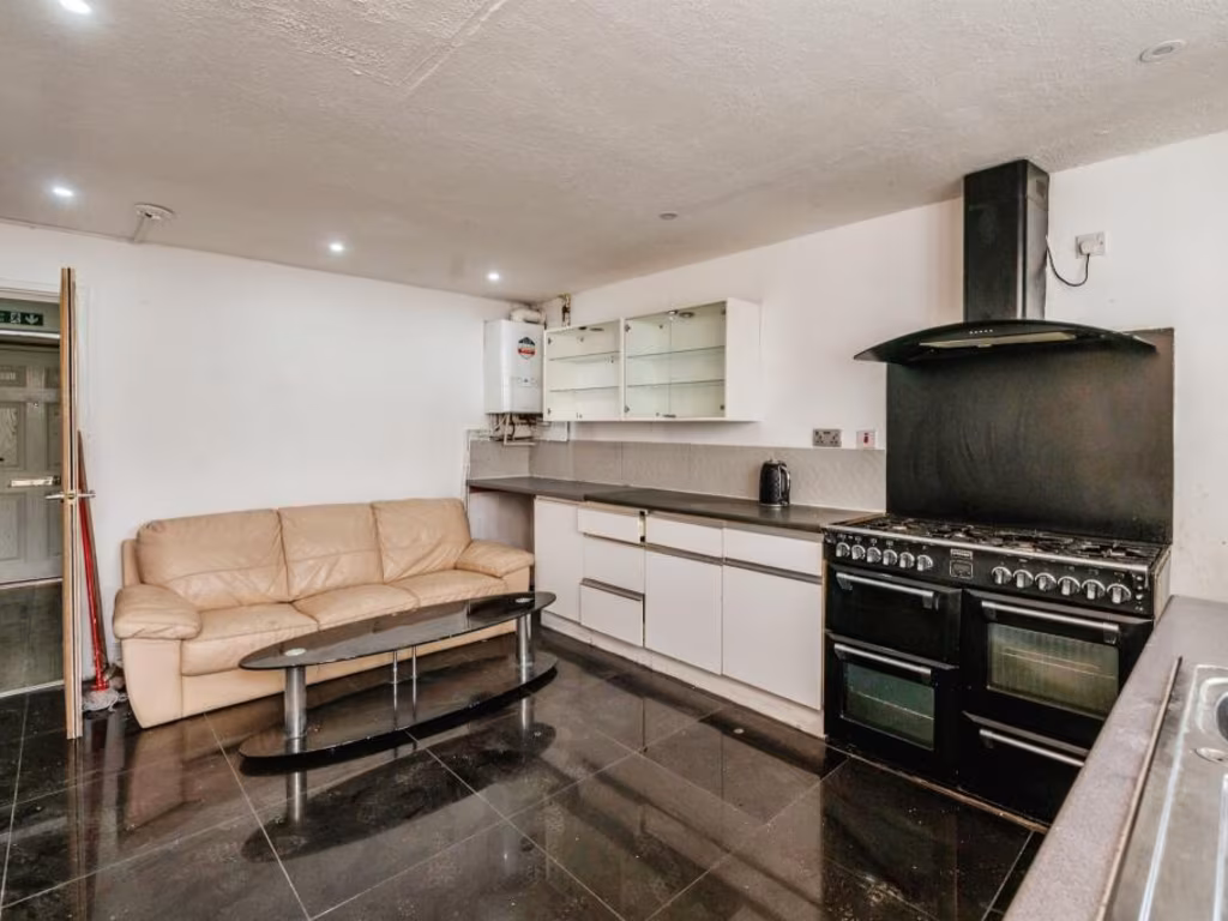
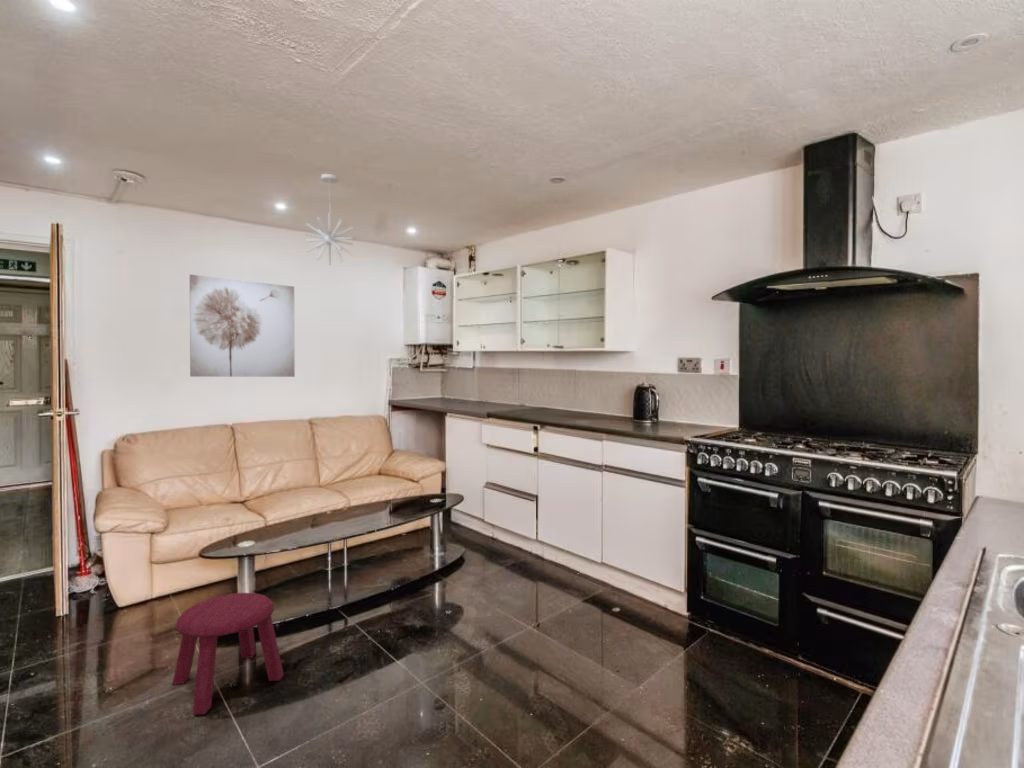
+ stool [171,592,285,715]
+ wall art [189,273,296,378]
+ pendant light [304,173,355,265]
